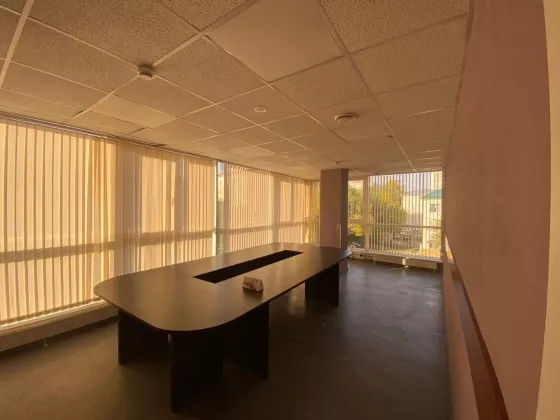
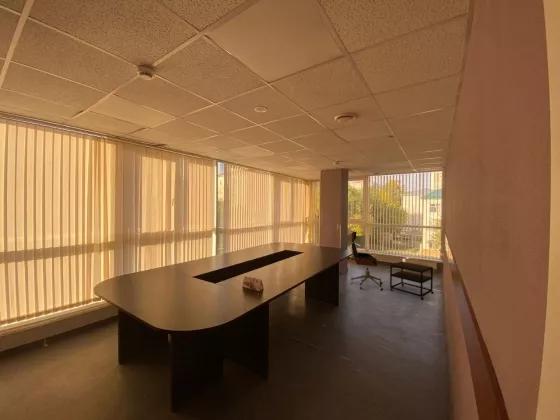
+ side table [389,261,435,301]
+ office chair [350,231,384,291]
